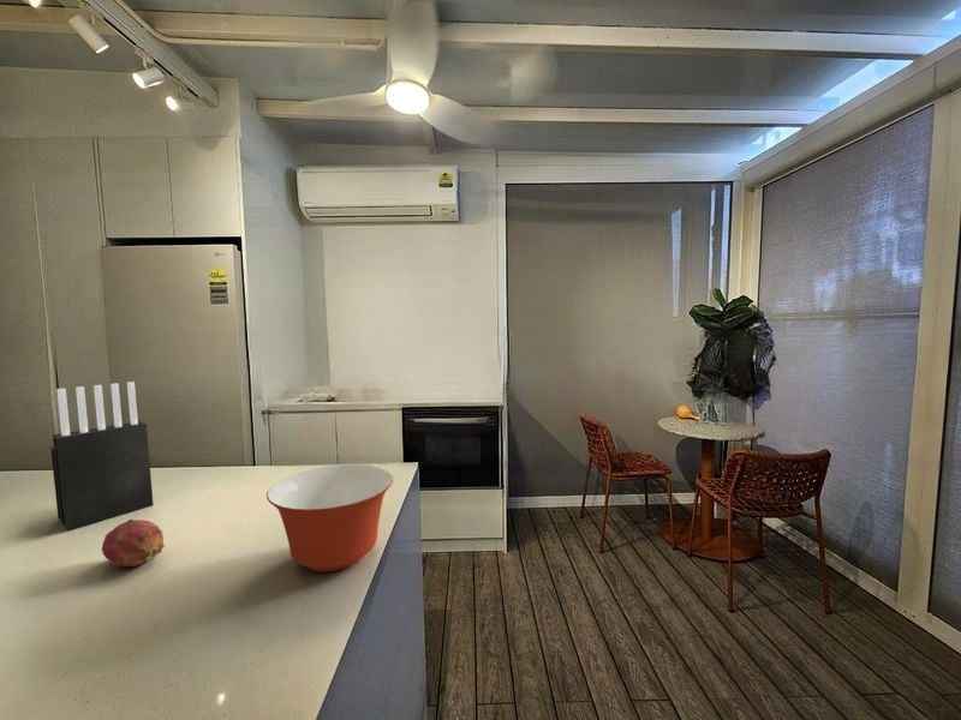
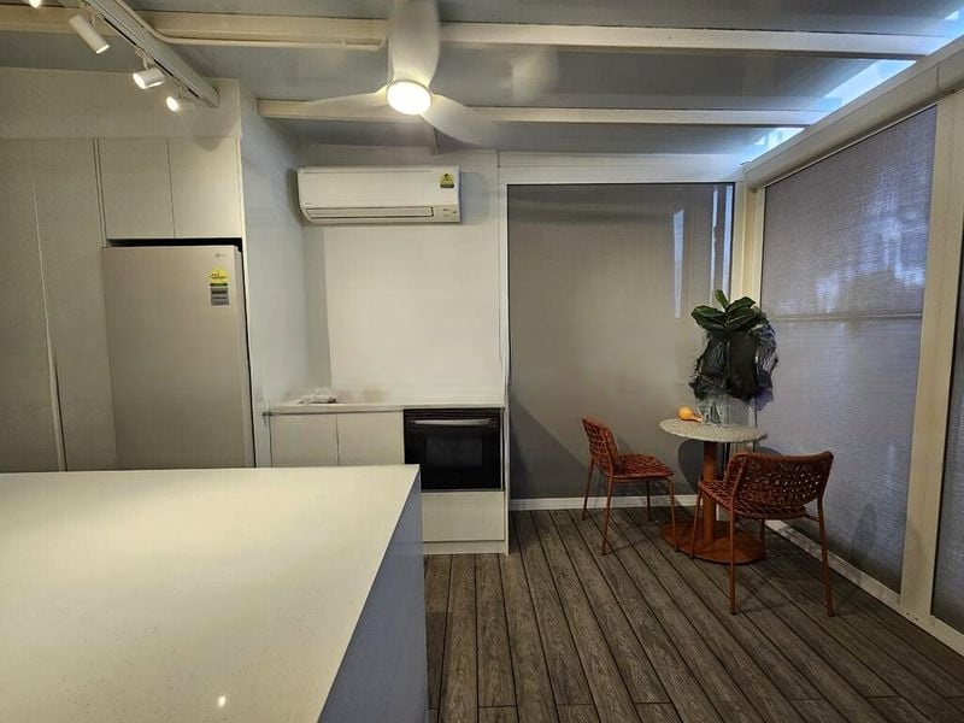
- knife block [49,380,155,532]
- fruit [101,518,166,568]
- mixing bowl [265,463,394,574]
